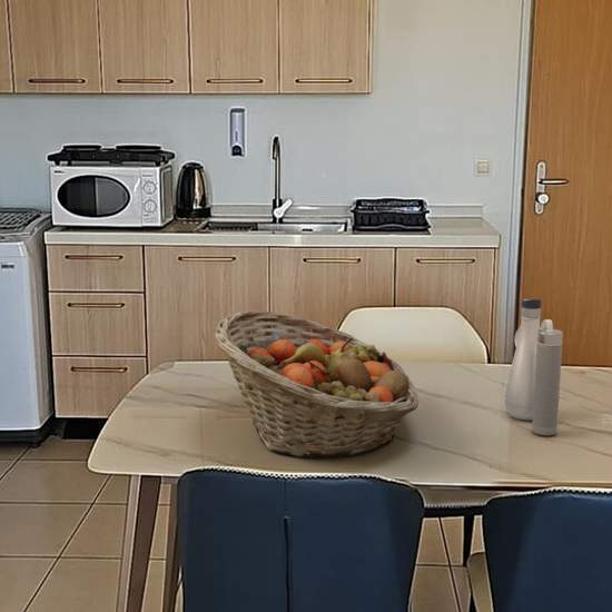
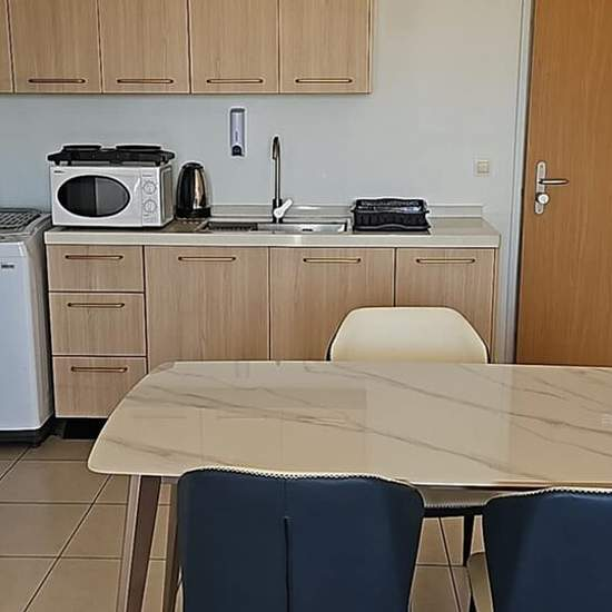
- fruit basket [214,310,419,460]
- water bottle [504,298,564,436]
